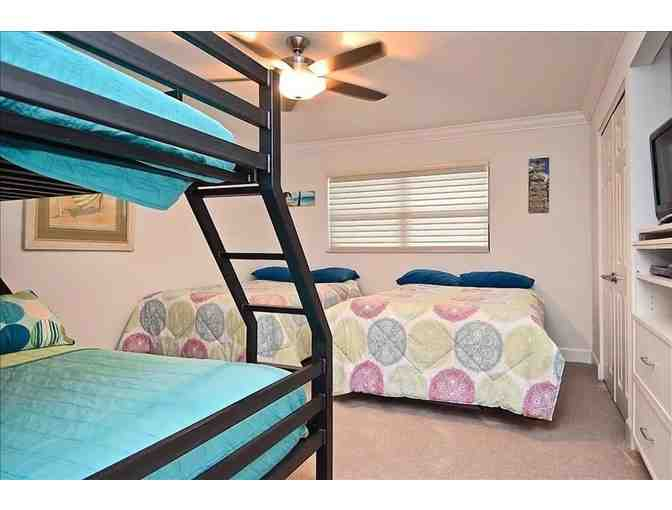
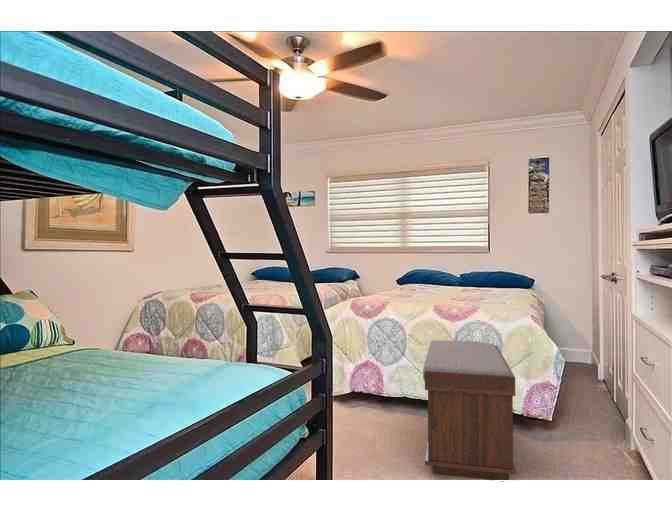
+ bench [422,339,517,481]
